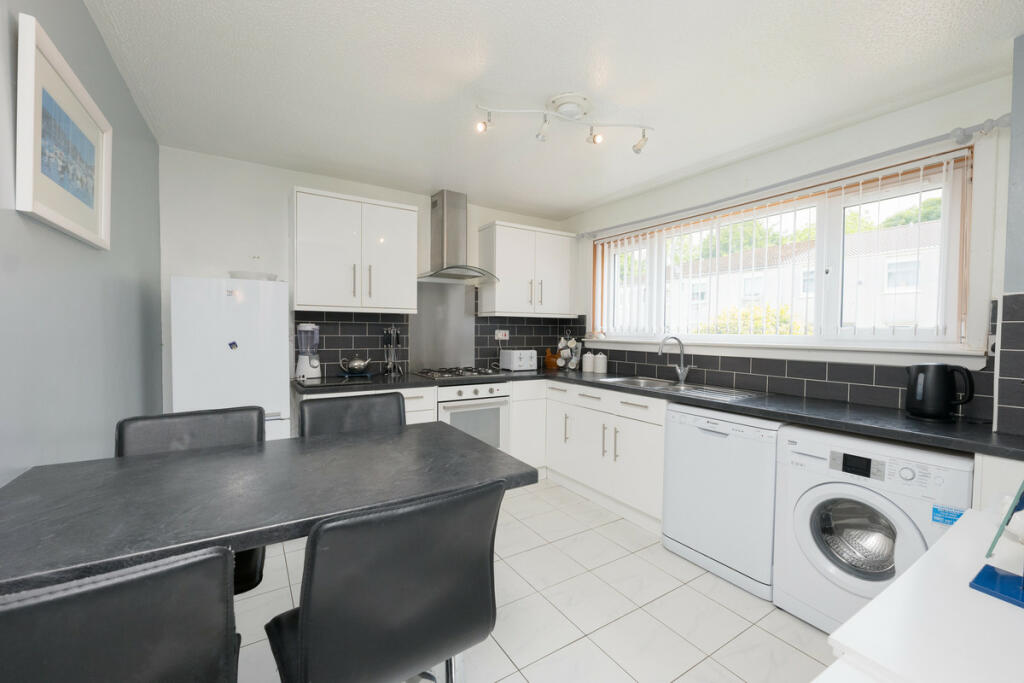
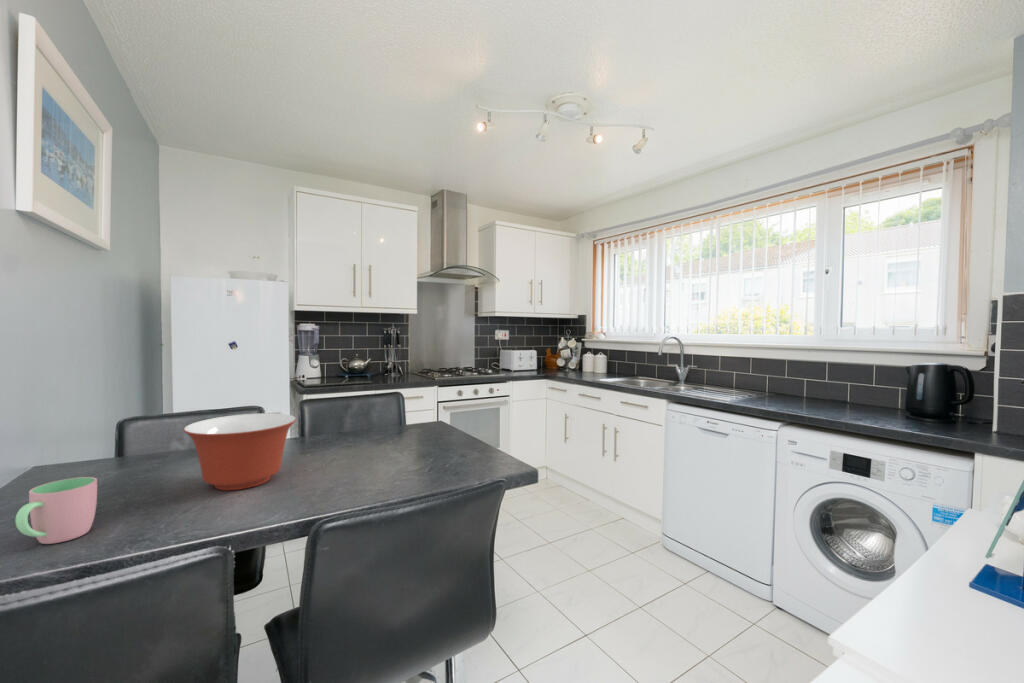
+ mixing bowl [182,412,297,491]
+ cup [14,476,98,545]
